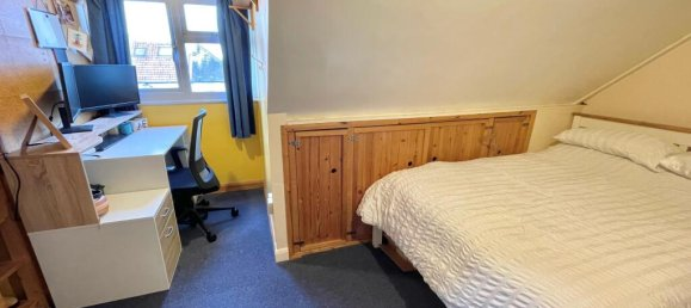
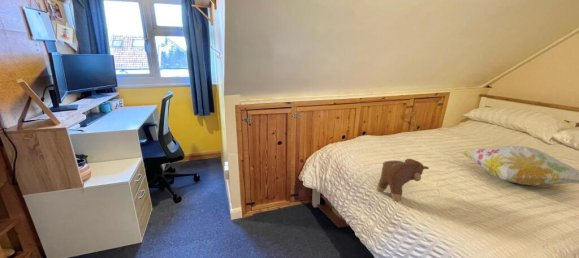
+ decorative pillow [459,145,579,186]
+ teddy bear [376,158,430,202]
